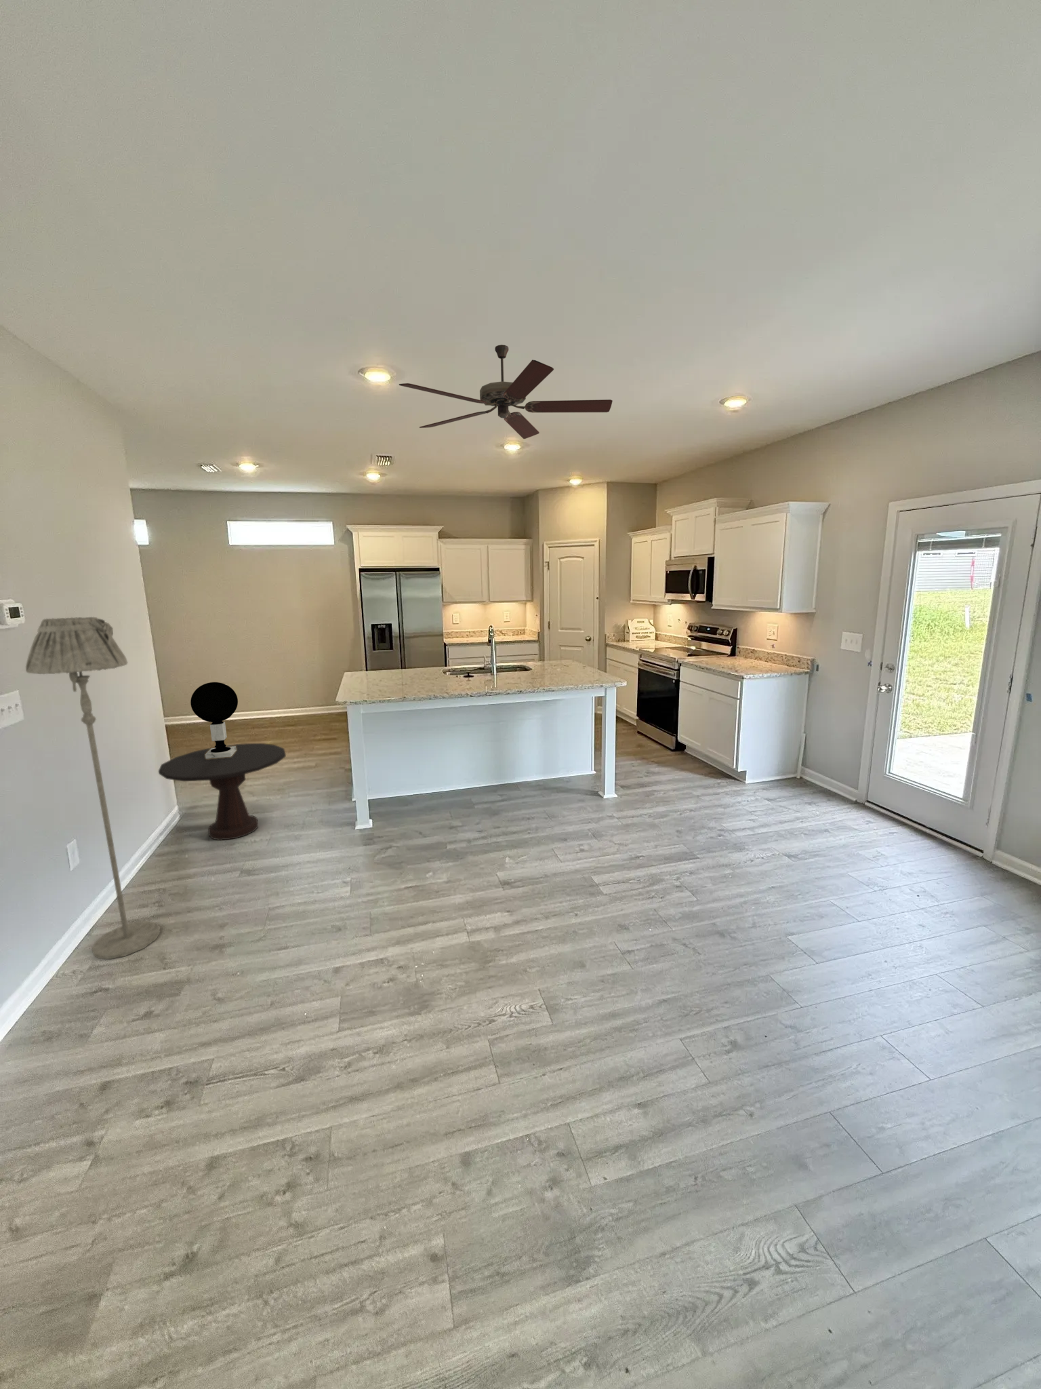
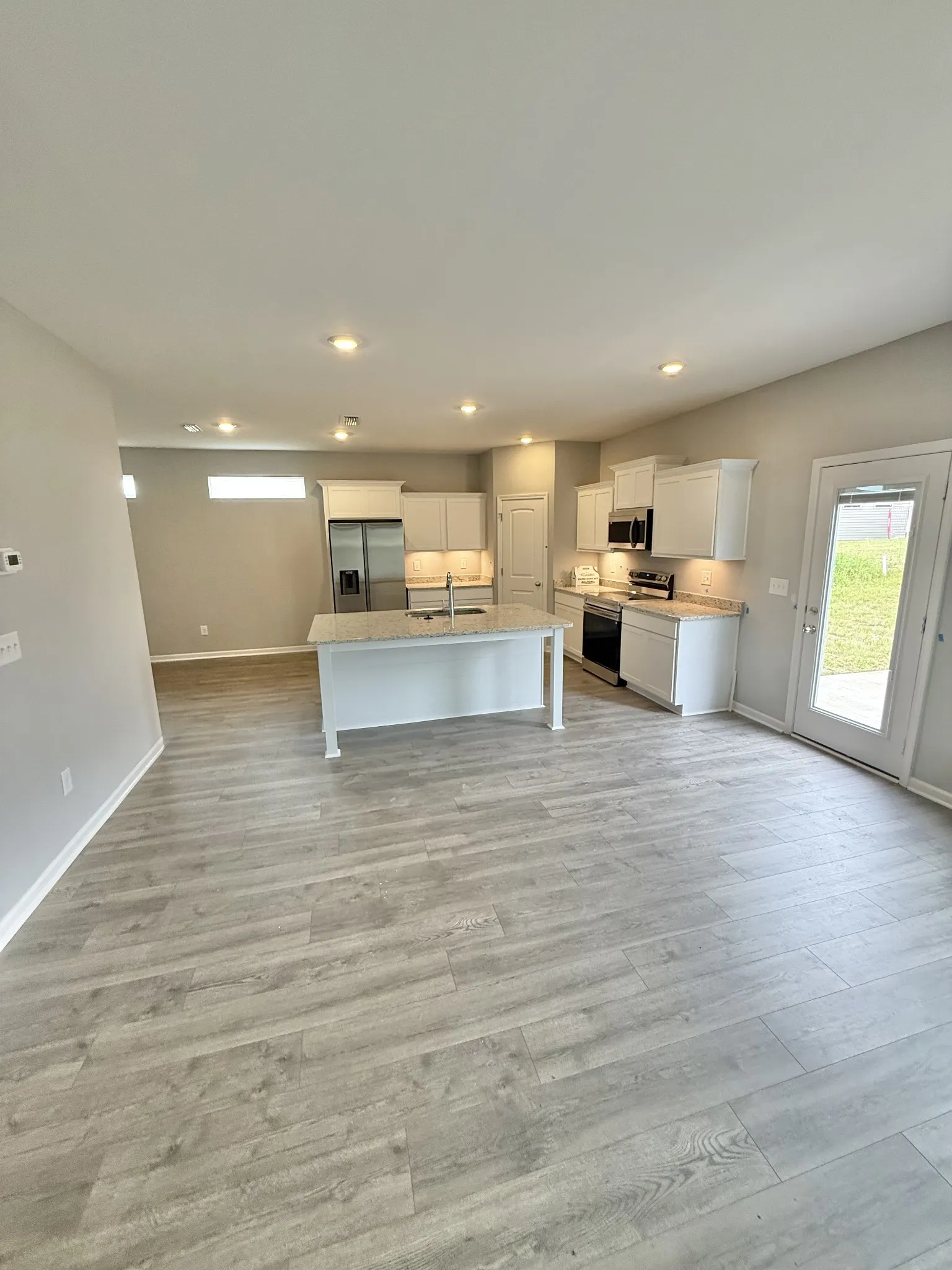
- floor lamp [25,617,161,959]
- side table [157,743,286,841]
- table lamp [190,681,238,759]
- ceiling fan [398,343,613,440]
